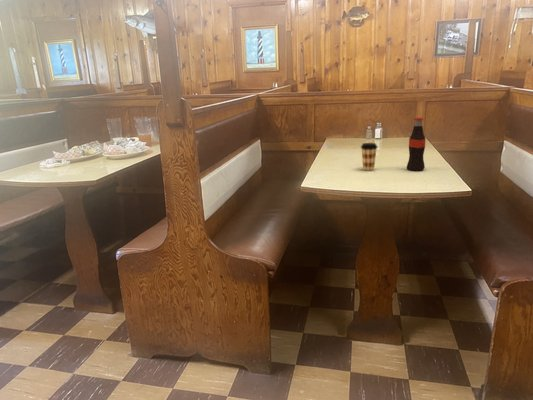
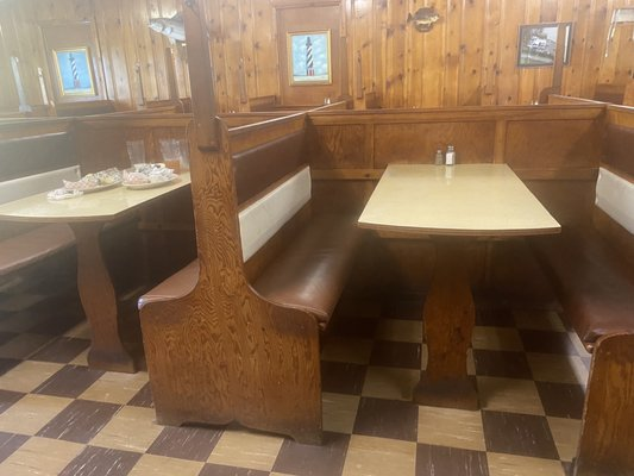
- bottle [406,116,427,172]
- coffee cup [360,142,379,171]
